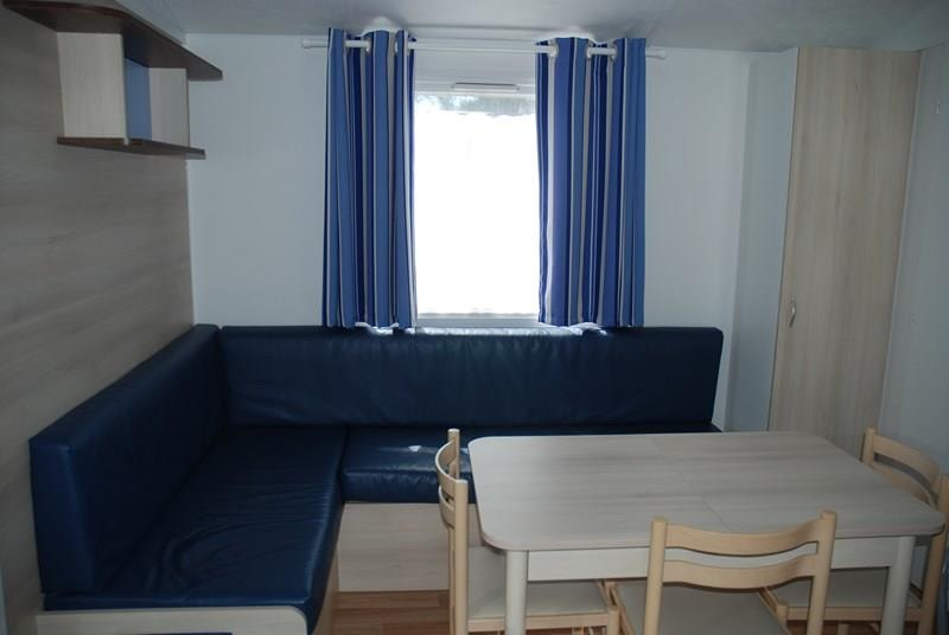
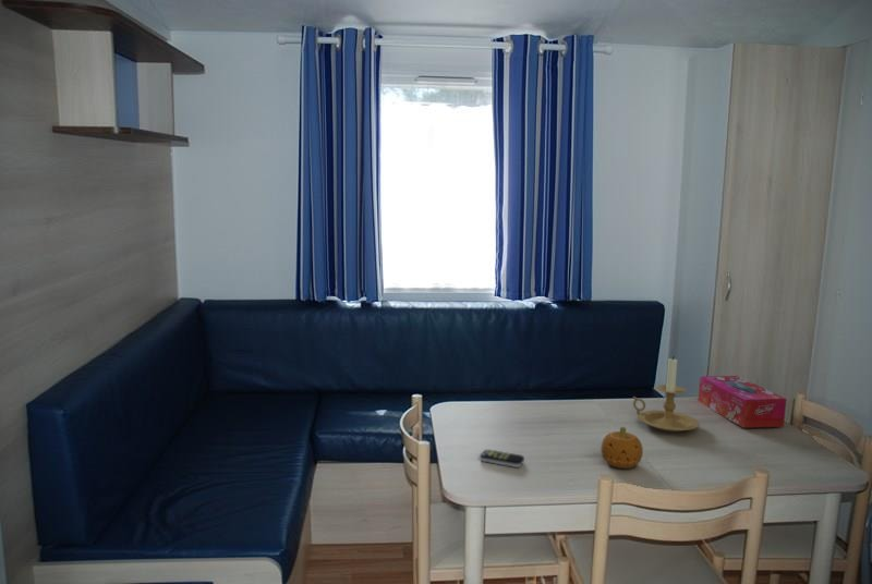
+ remote control [479,448,525,469]
+ tissue box [697,375,787,429]
+ candle holder [632,355,701,433]
+ fruit [600,426,644,470]
